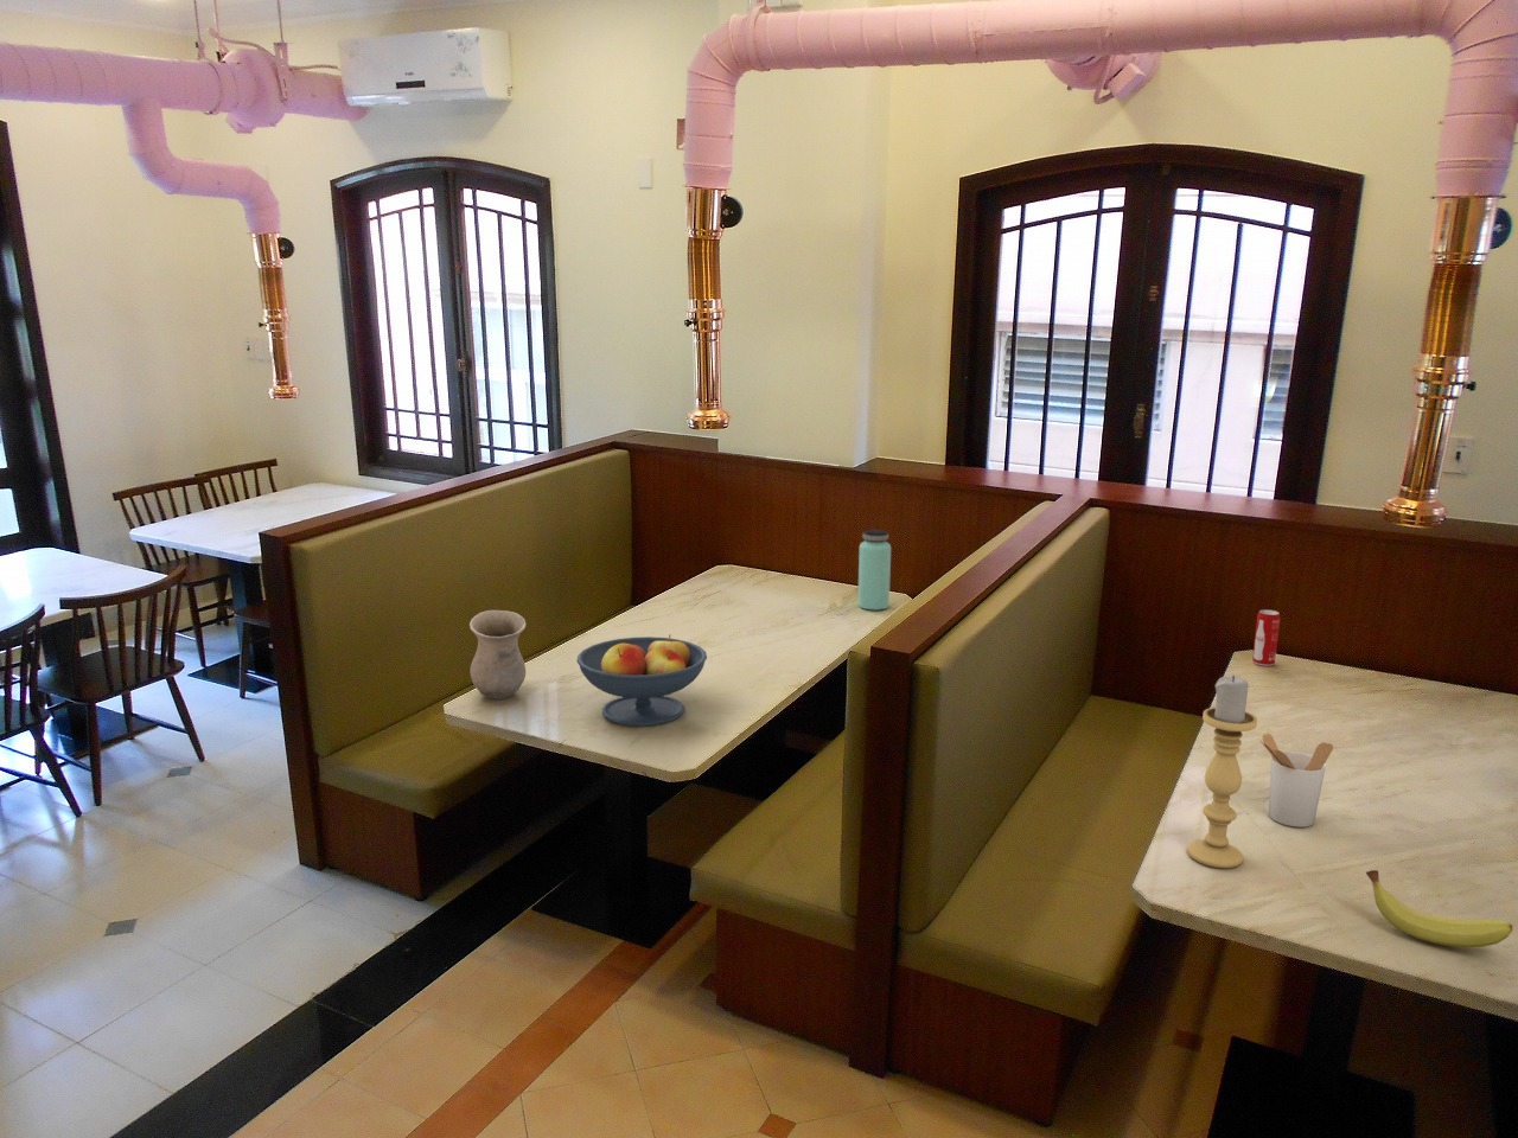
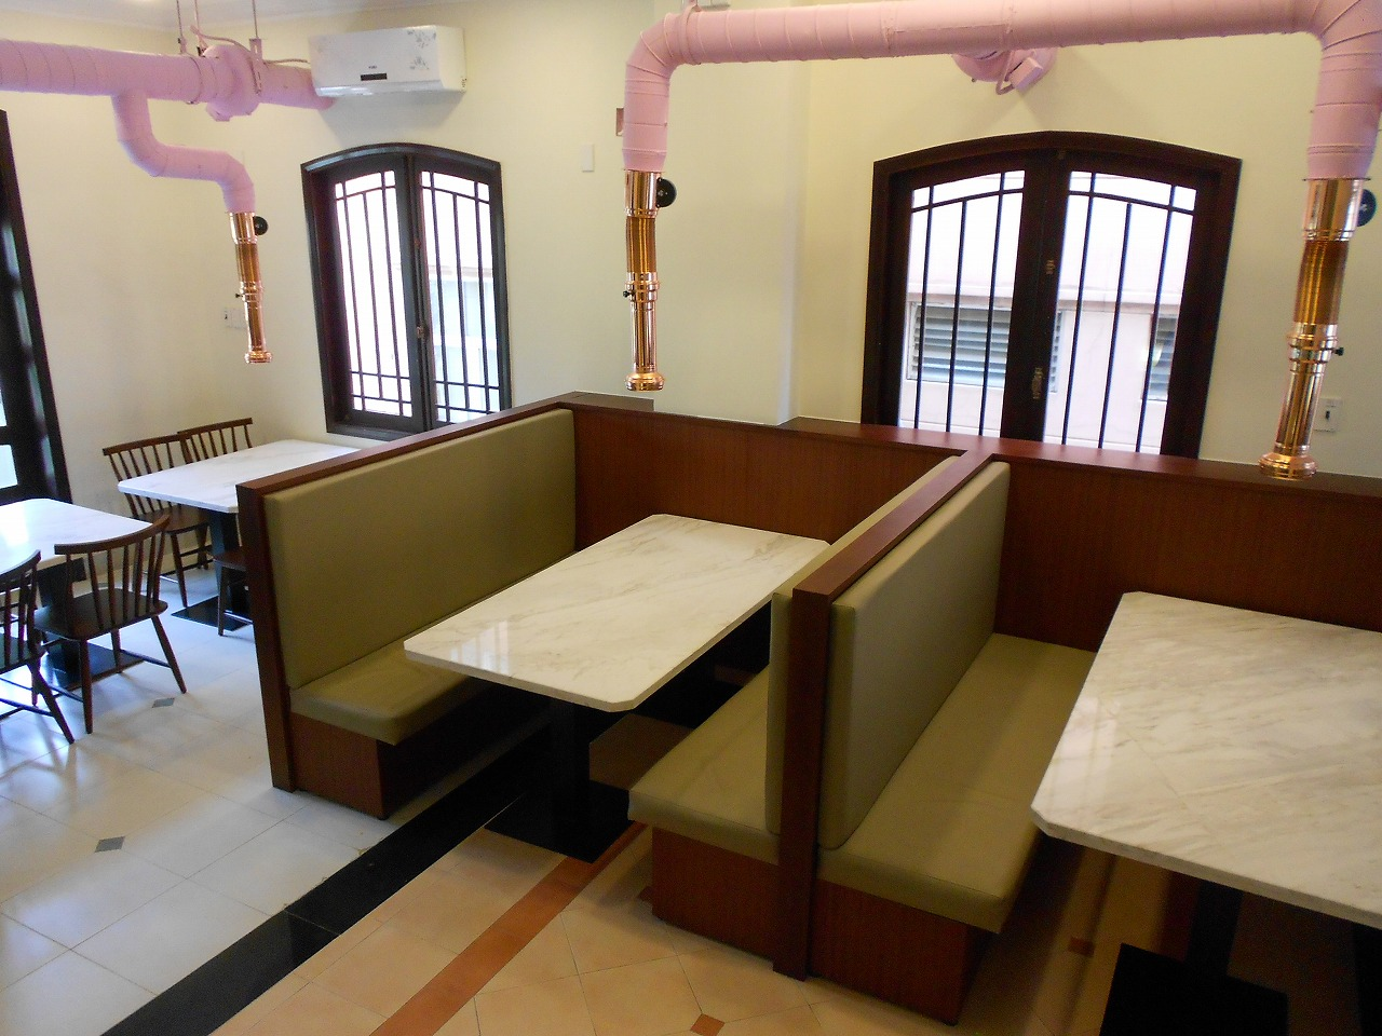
- beverage can [1251,608,1281,667]
- bottle [857,528,892,611]
- candle holder [1186,674,1259,869]
- fruit bowl [576,634,708,727]
- utensil holder [1257,733,1334,828]
- fruit [1365,869,1513,948]
- vase [469,610,528,700]
